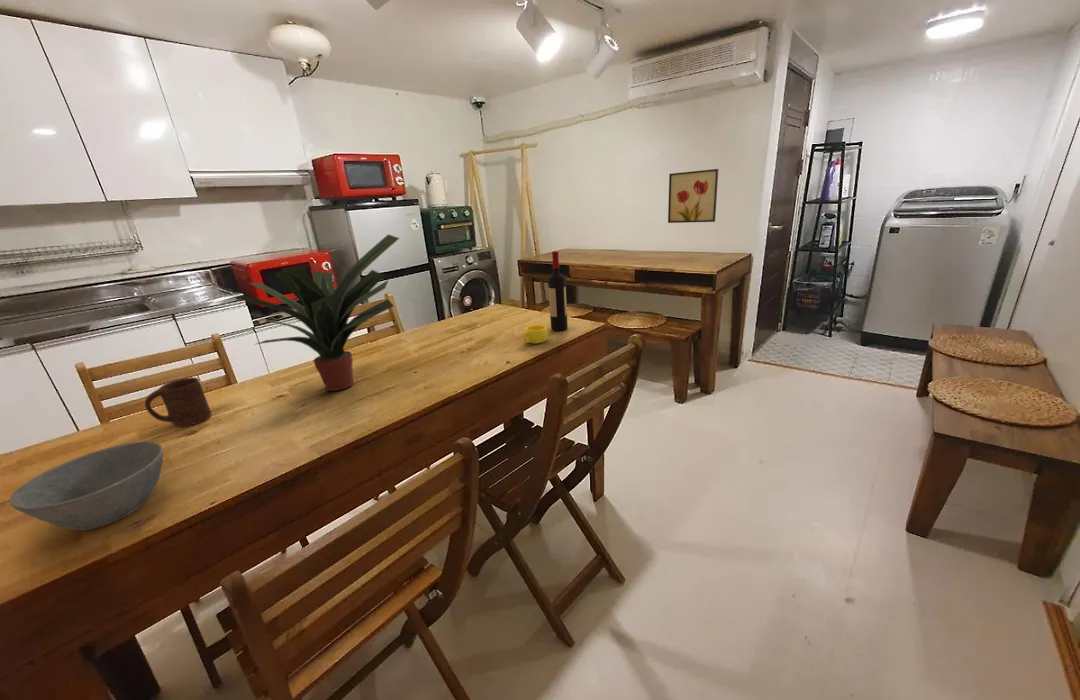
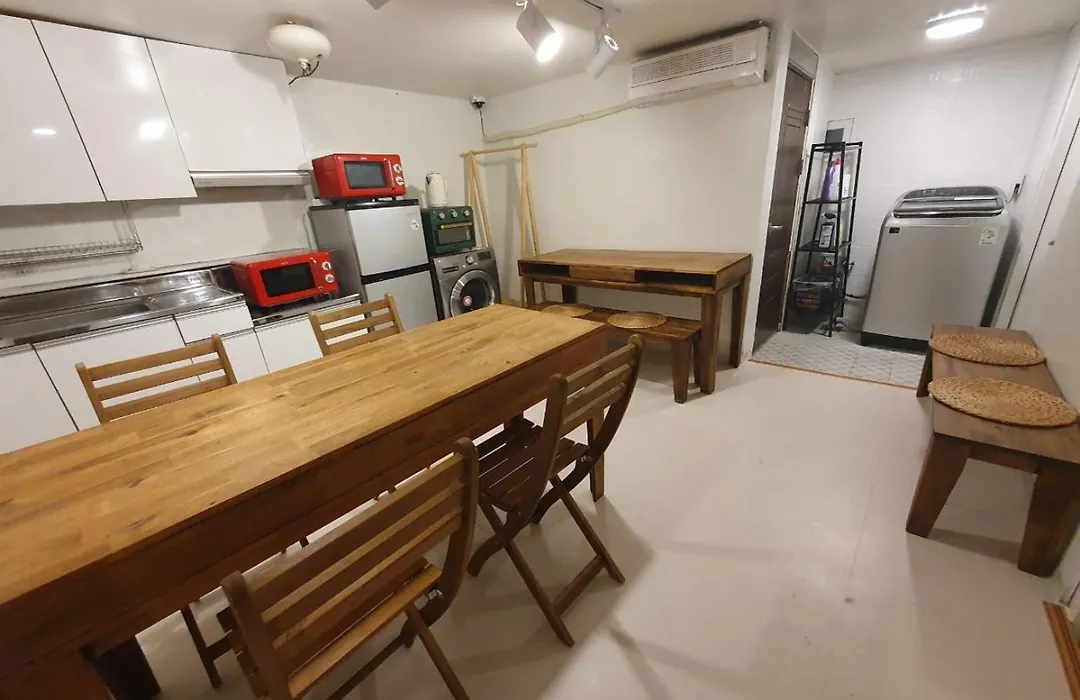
- wall art [667,168,720,224]
- bowl [8,440,164,532]
- cup [144,376,212,428]
- potted plant [233,233,400,392]
- cup [522,324,549,345]
- wine bottle [547,250,569,331]
